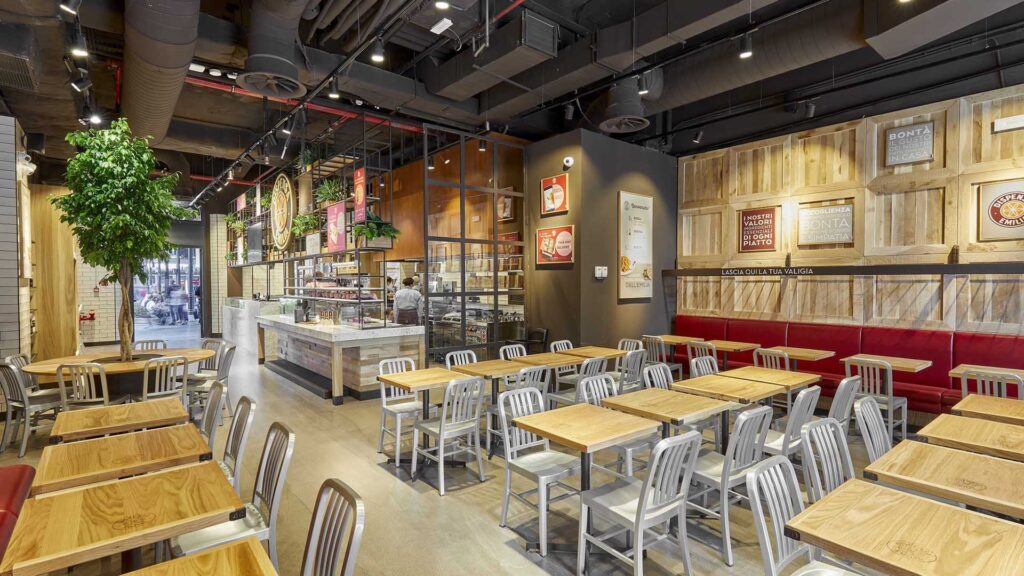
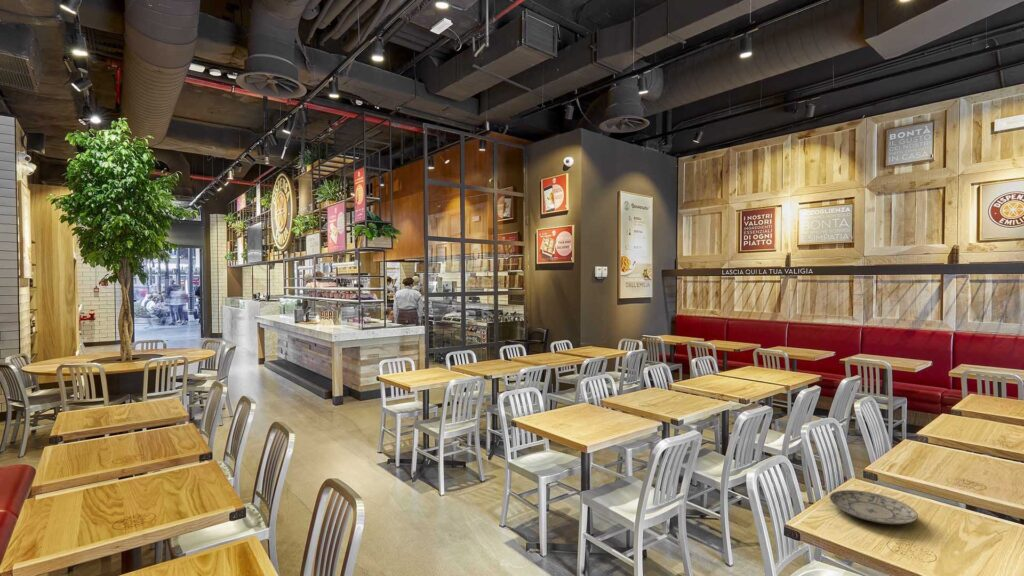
+ plate [828,489,919,525]
